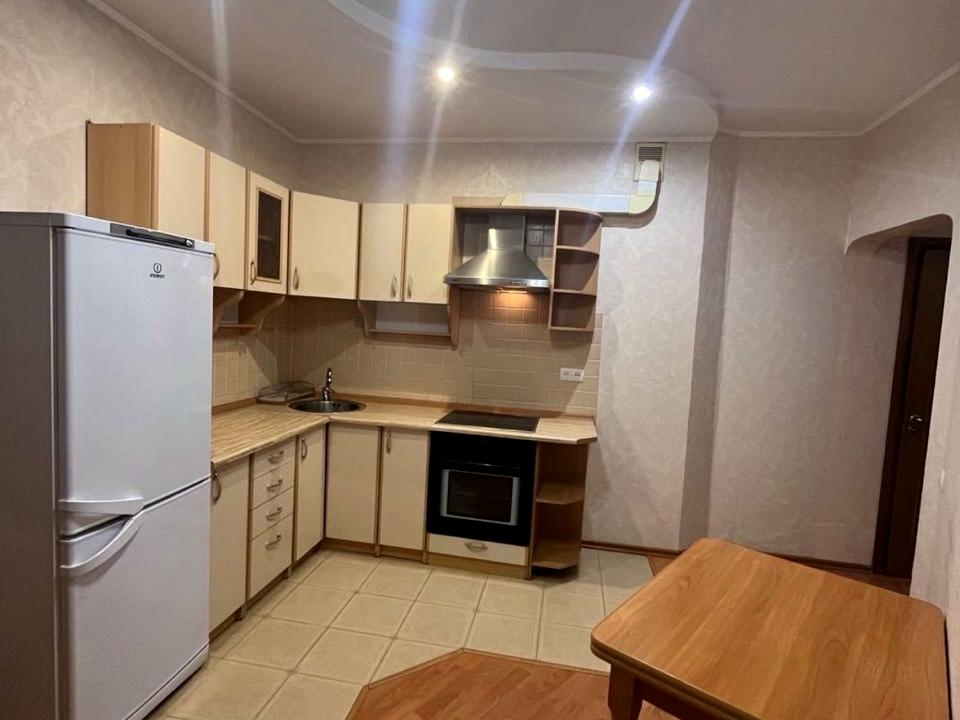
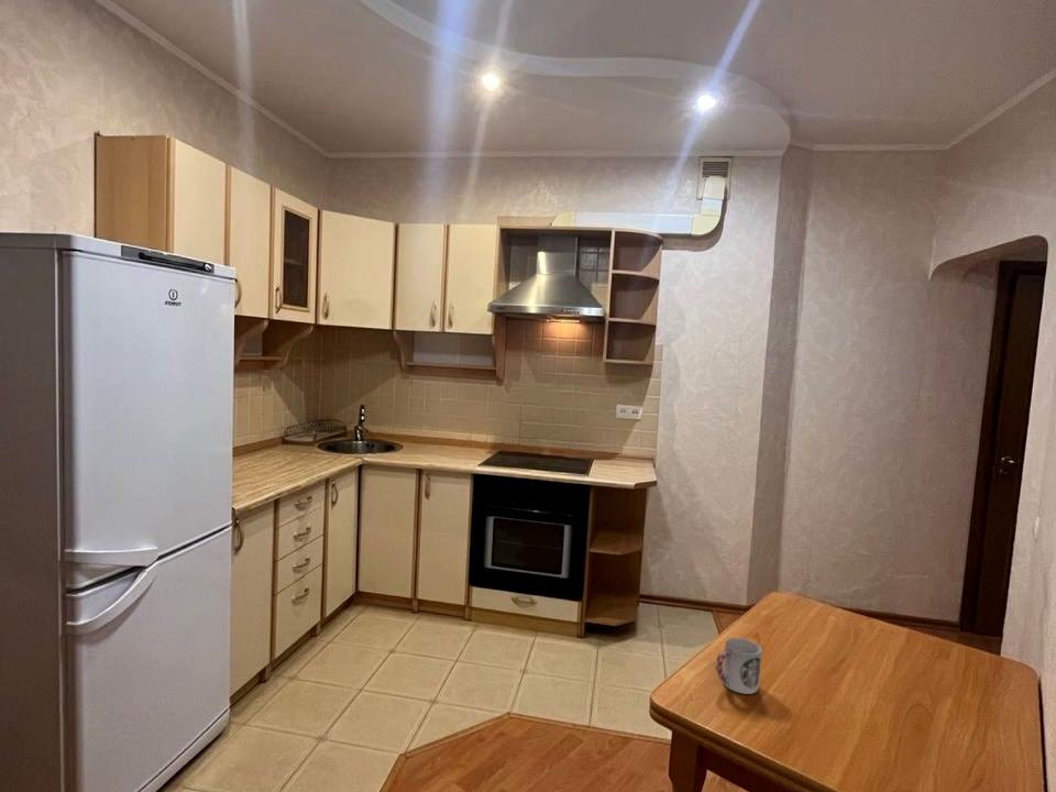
+ cup [715,637,762,695]
